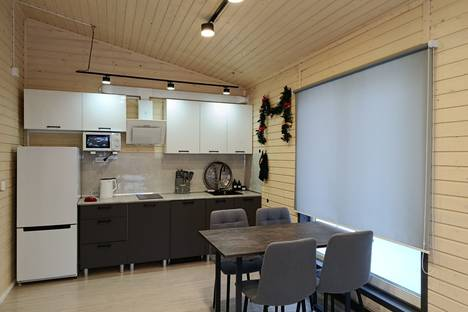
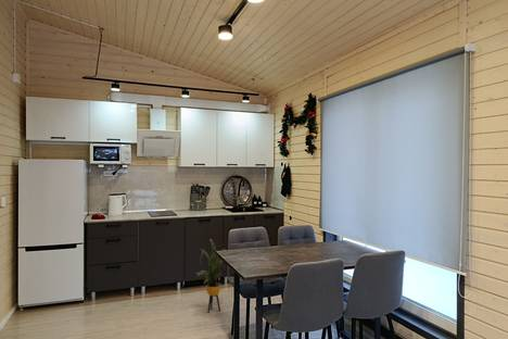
+ house plant [194,238,226,314]
